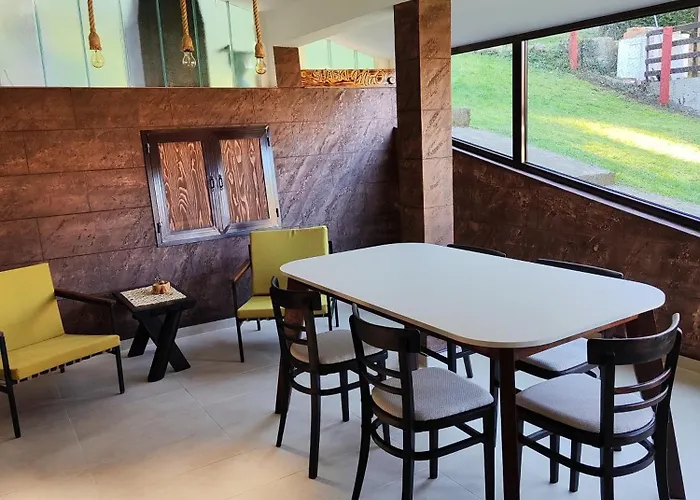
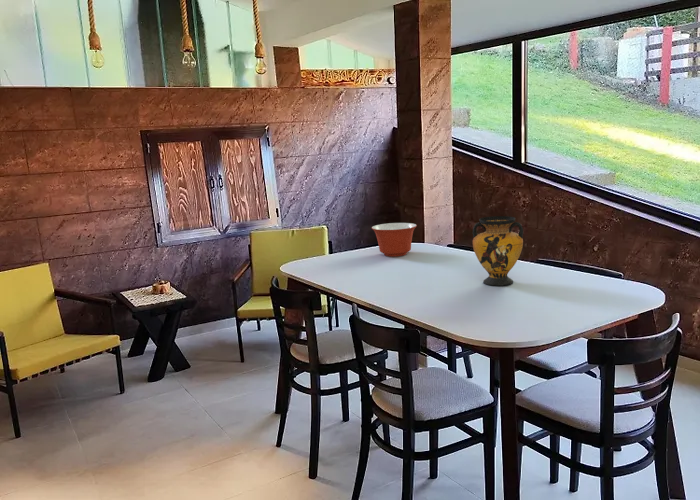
+ vase [472,215,524,287]
+ mixing bowl [371,222,418,257]
